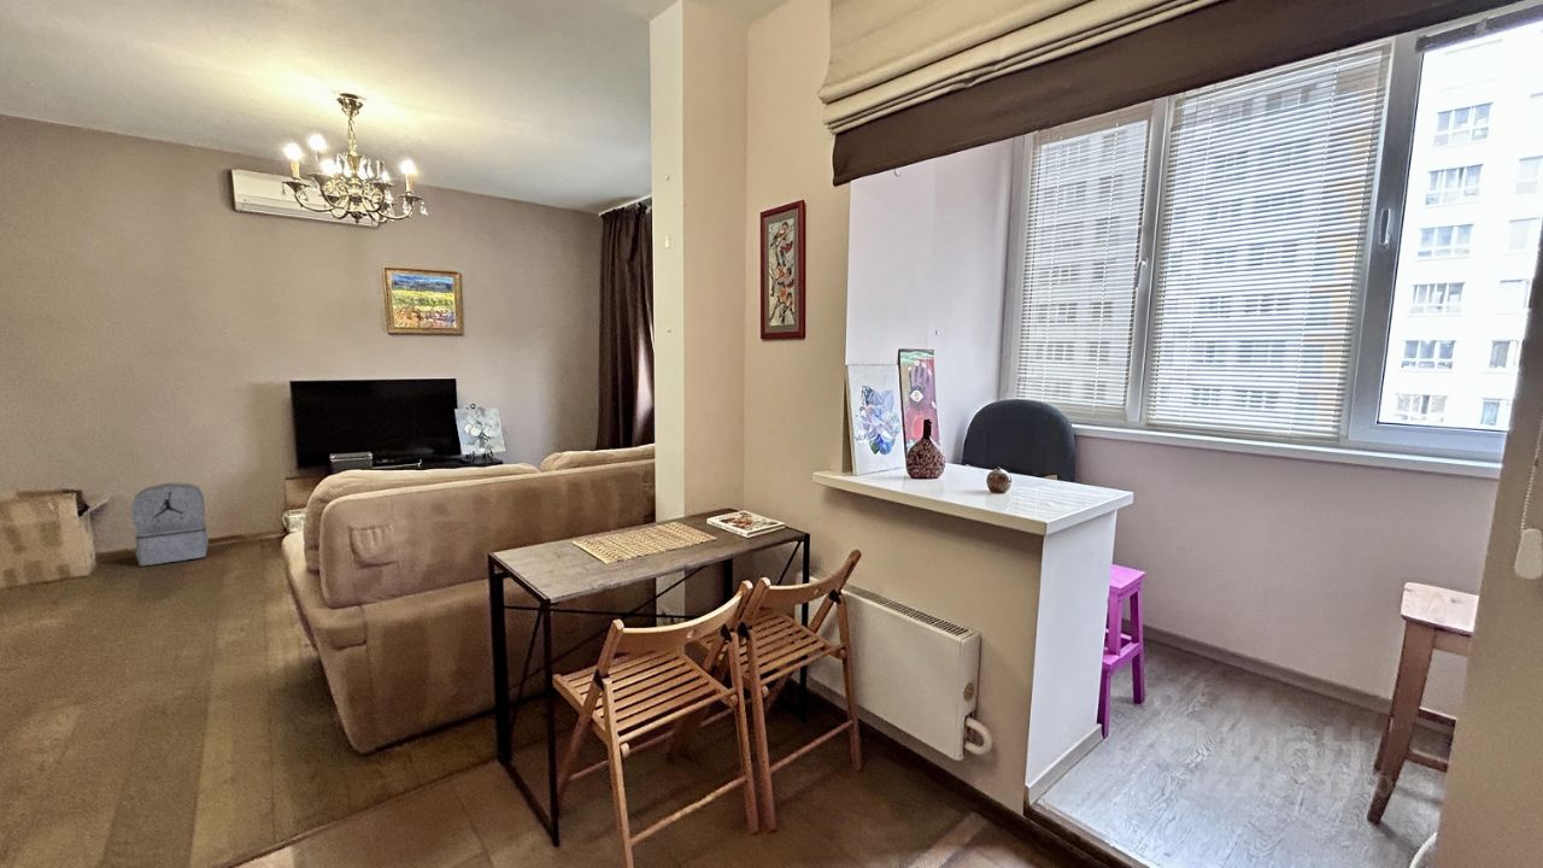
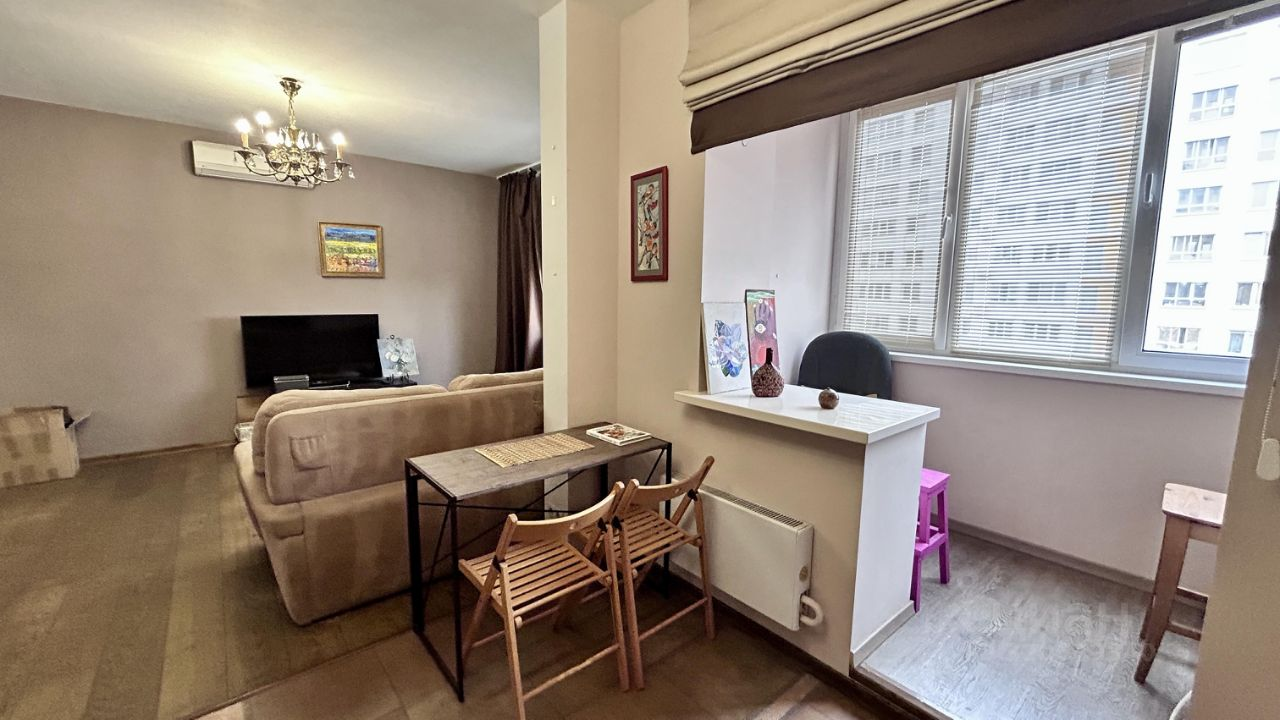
- backpack [130,481,210,567]
